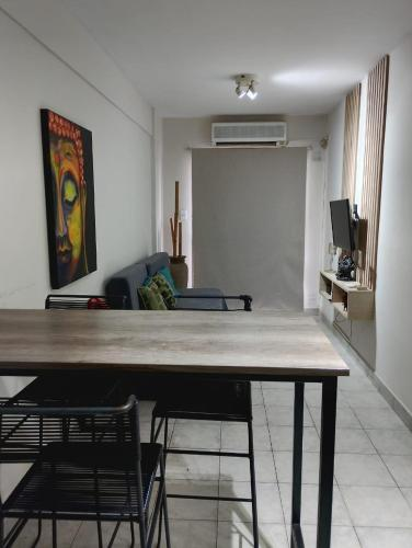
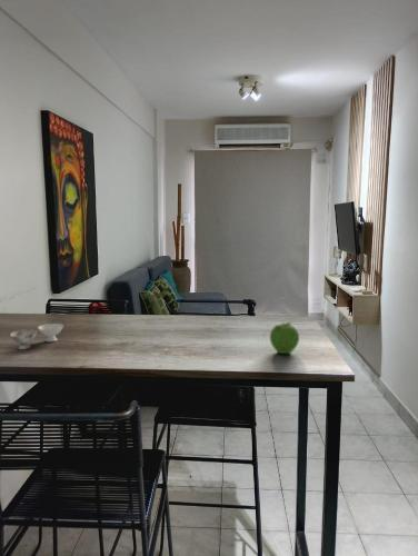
+ fruit [269,320,300,355]
+ bowl [9,322,64,350]
